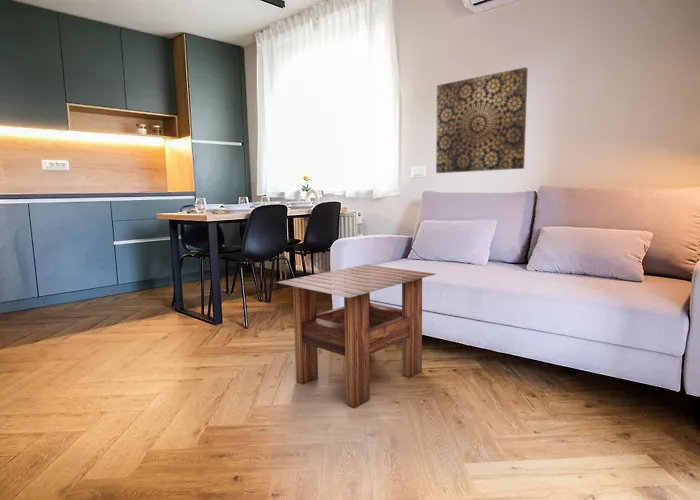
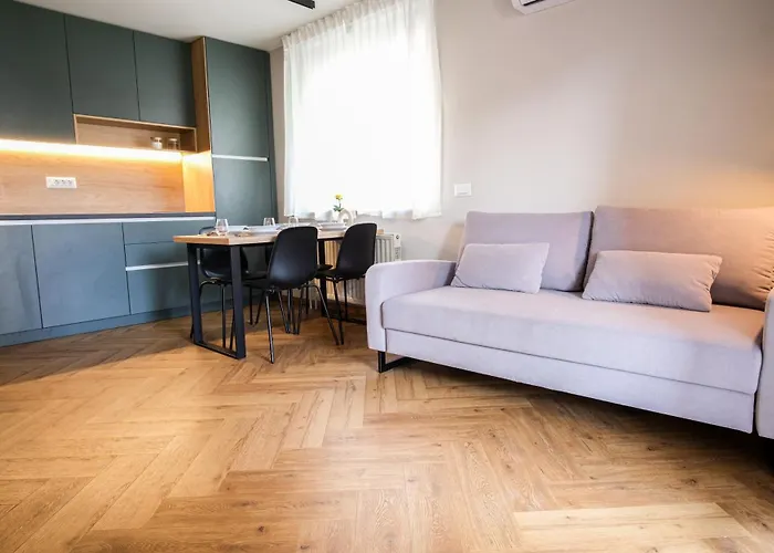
- wall art [435,66,529,174]
- side table [275,264,436,408]
